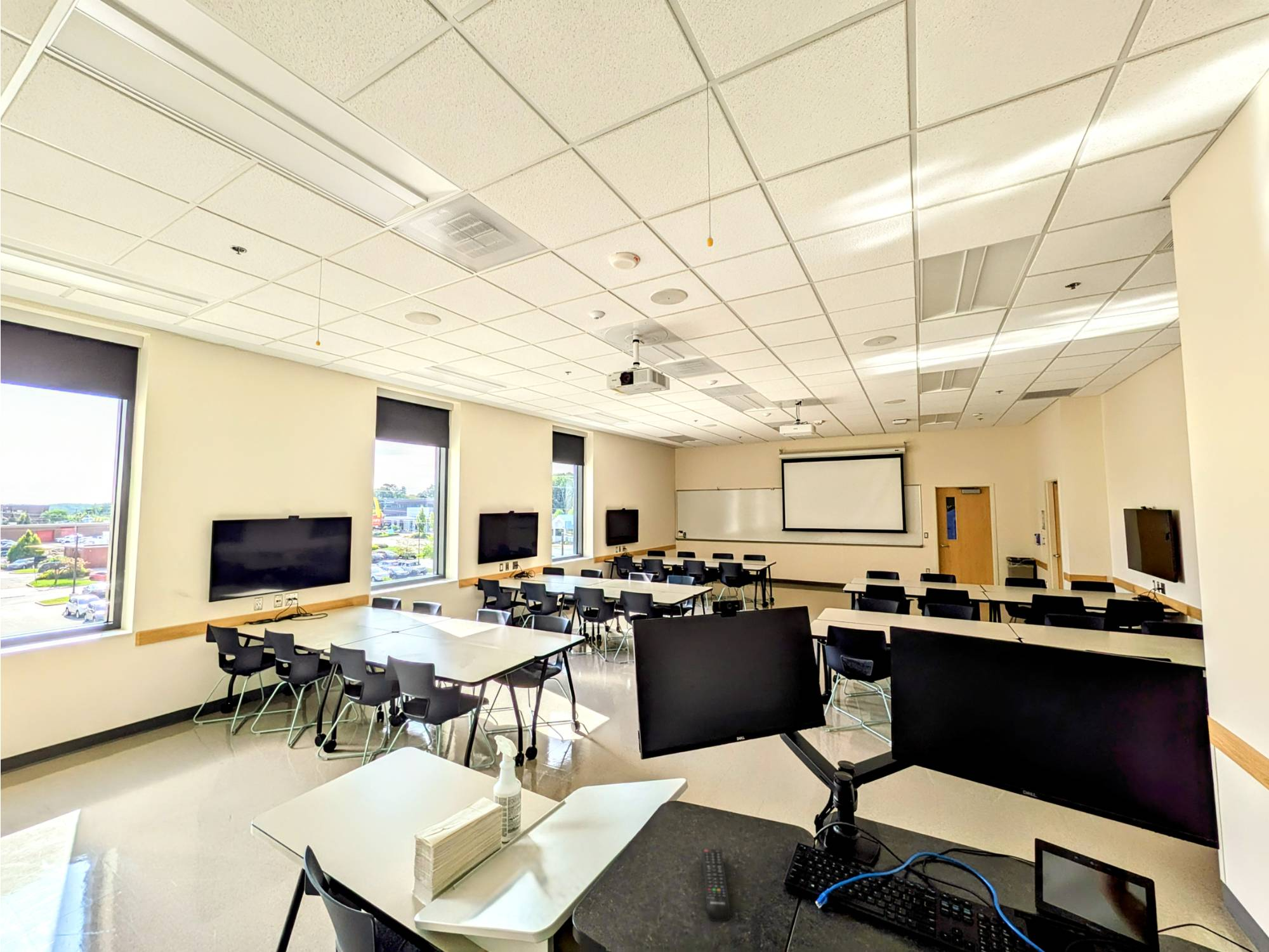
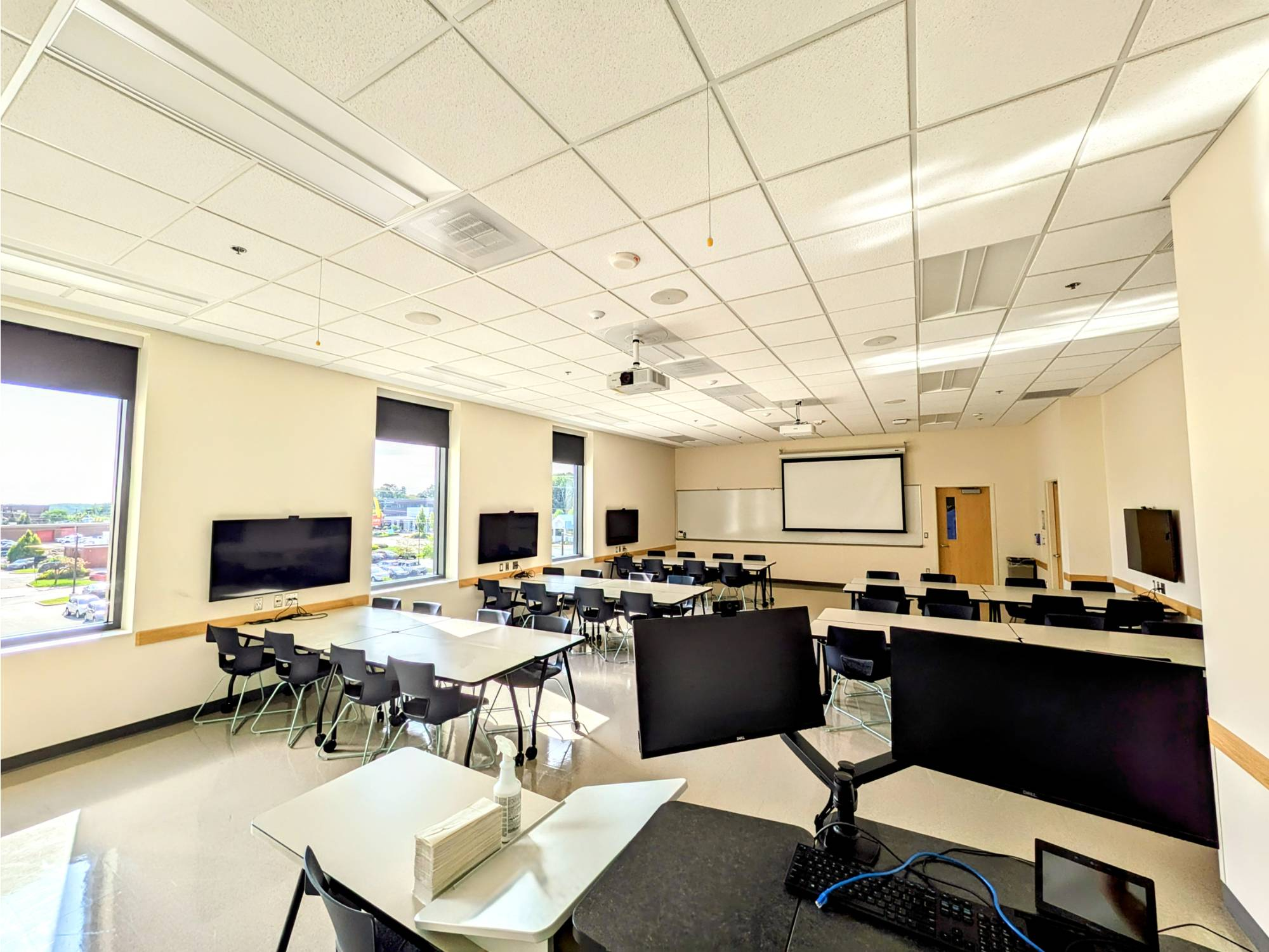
- remote control [701,848,731,922]
